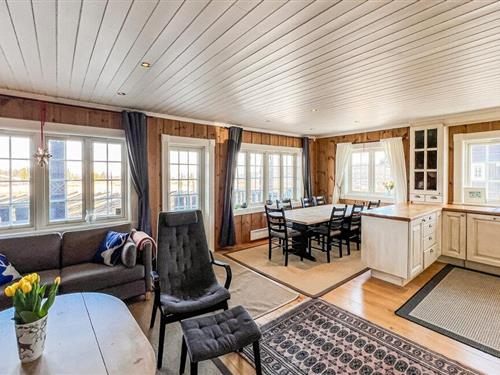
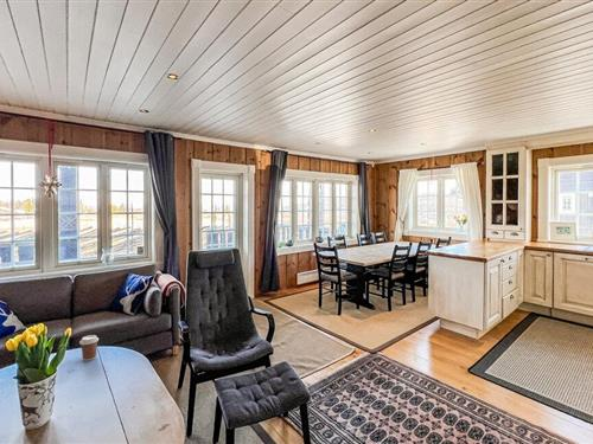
+ coffee cup [78,334,100,362]
